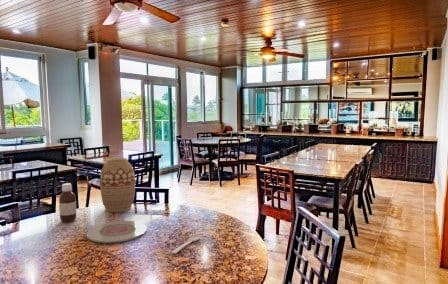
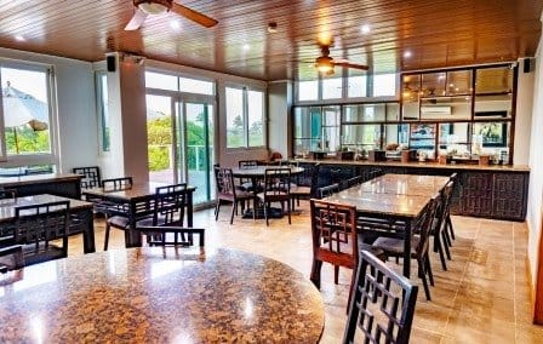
- spoon [170,233,202,255]
- vase [99,157,136,213]
- plate [85,220,148,244]
- bottle [58,182,77,223]
